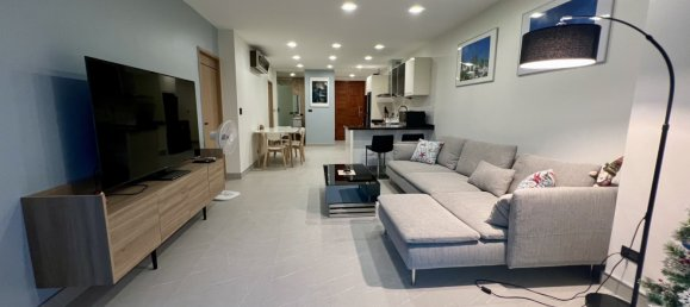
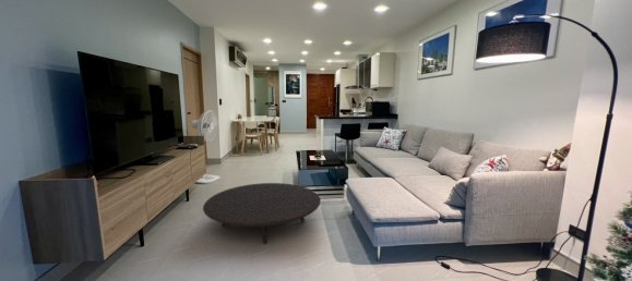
+ table [202,182,322,245]
